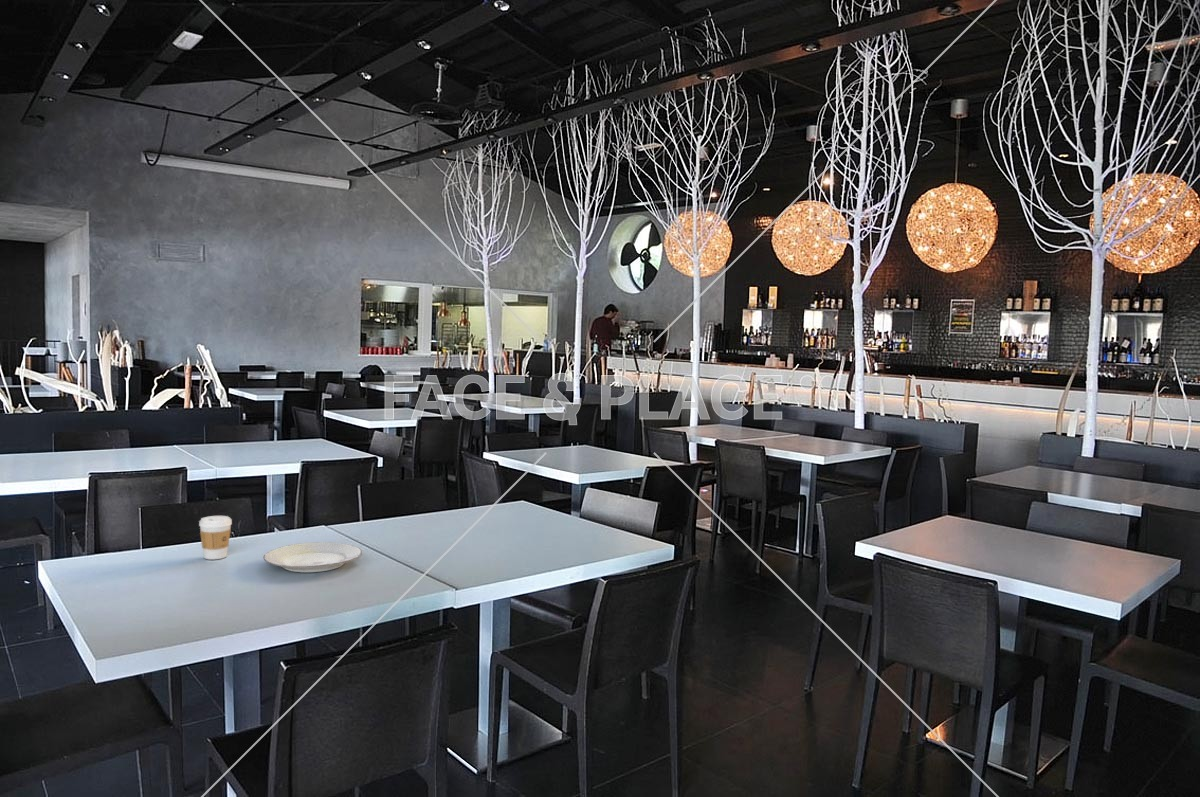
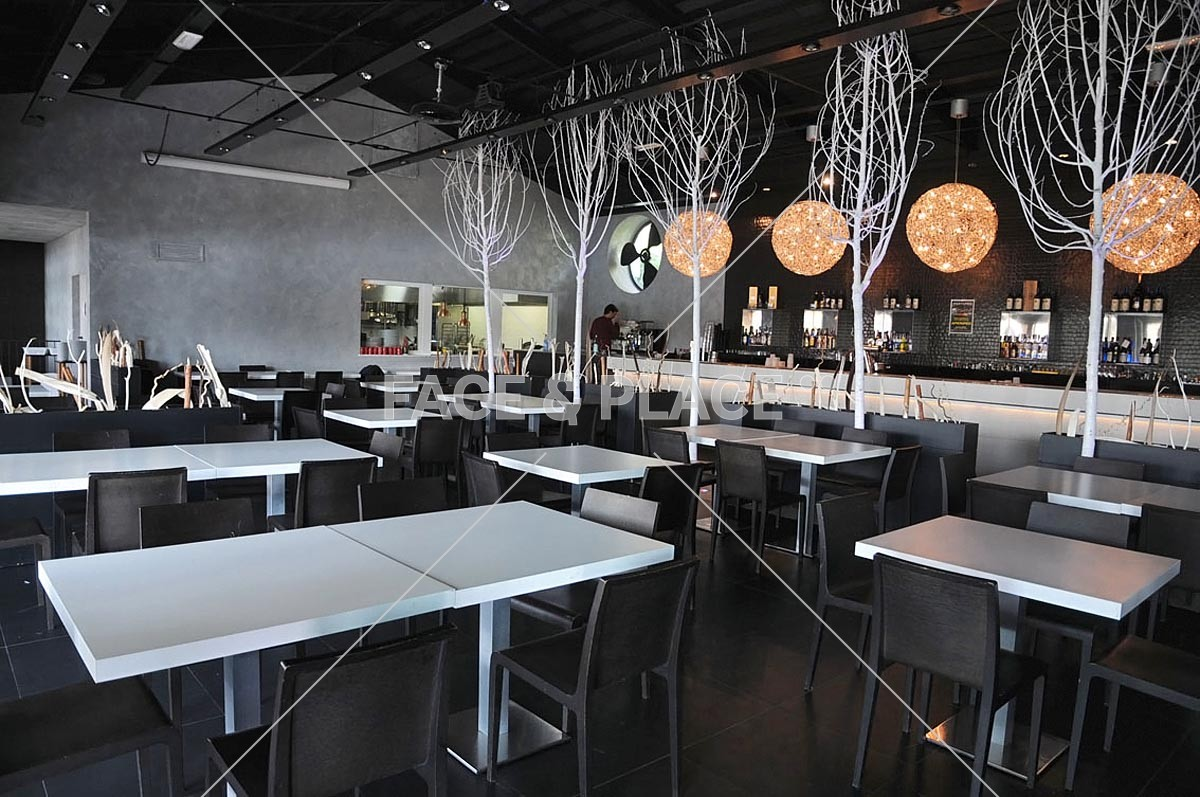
- coffee cup [198,515,233,560]
- plate [263,541,363,573]
